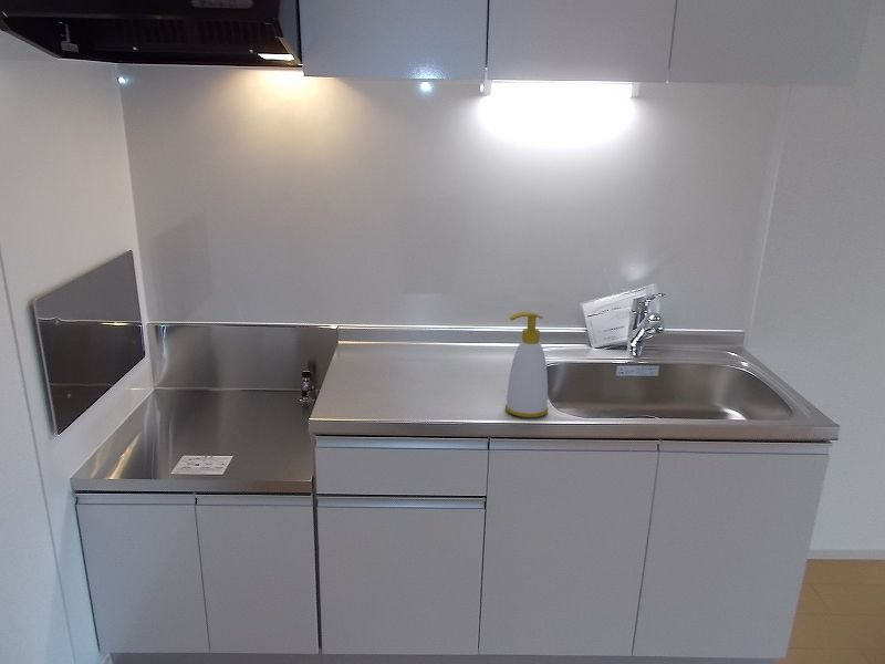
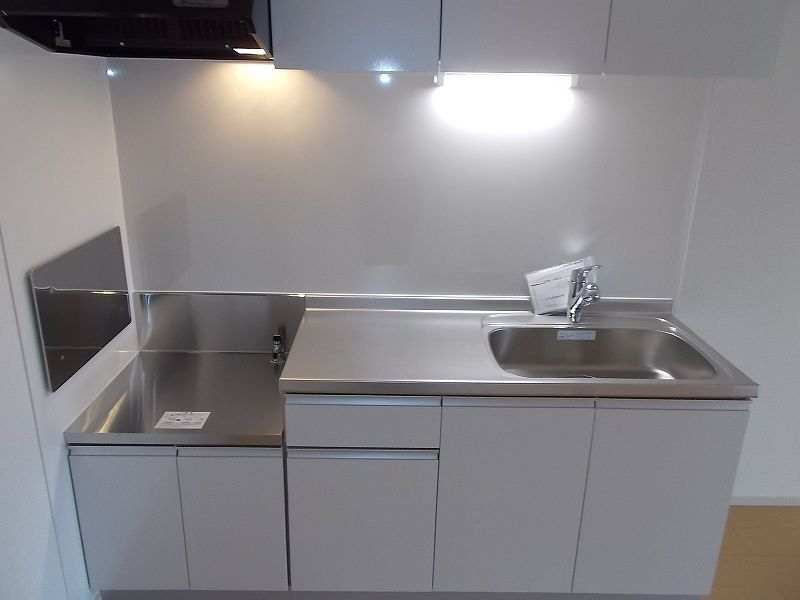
- soap bottle [504,311,550,418]
